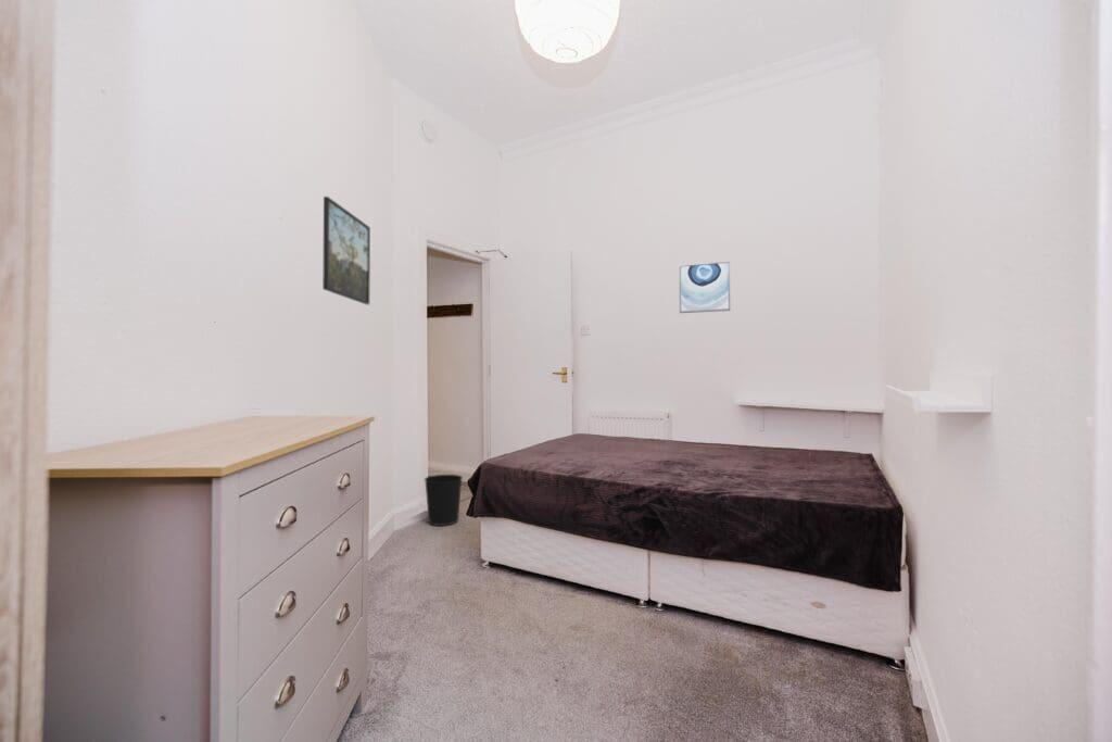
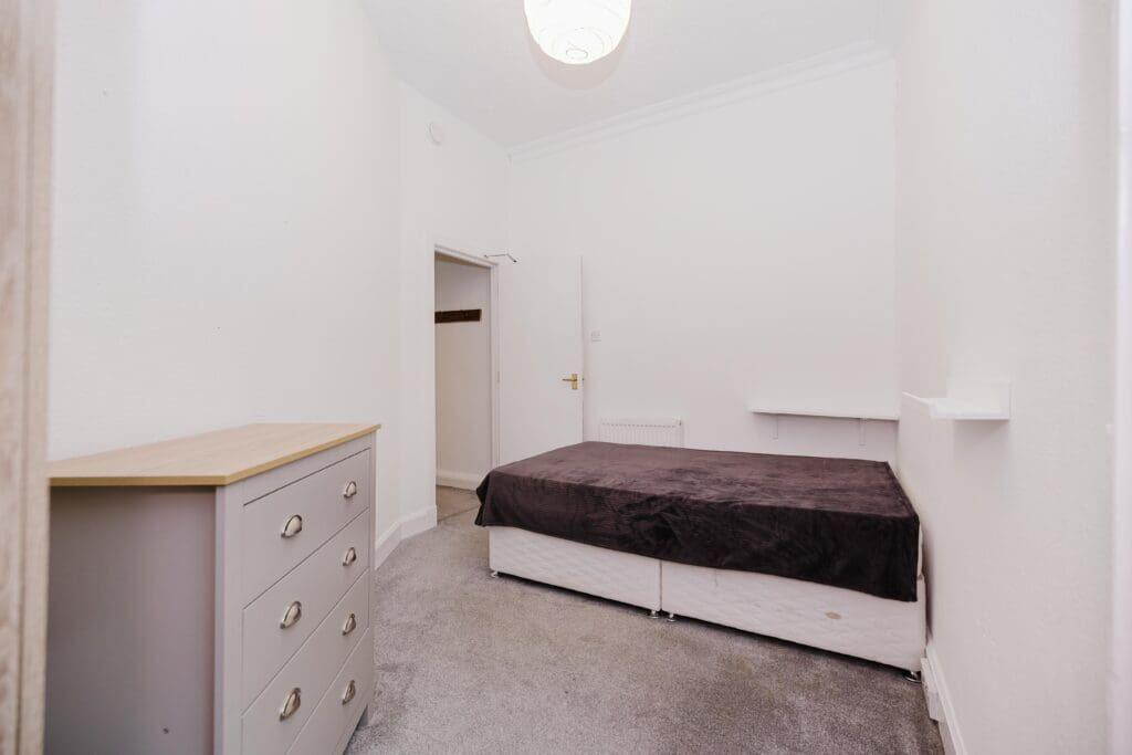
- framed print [321,196,371,305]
- wastebasket [424,474,464,527]
- wall art [678,260,731,314]
